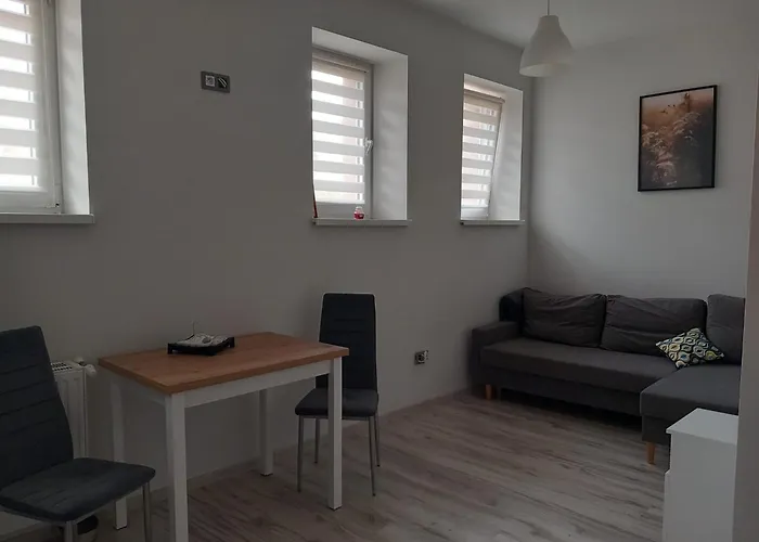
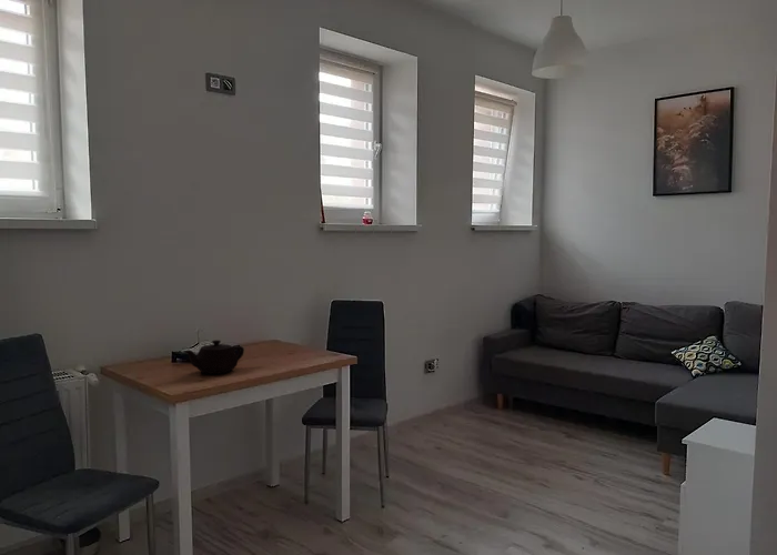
+ teapot [182,339,245,375]
